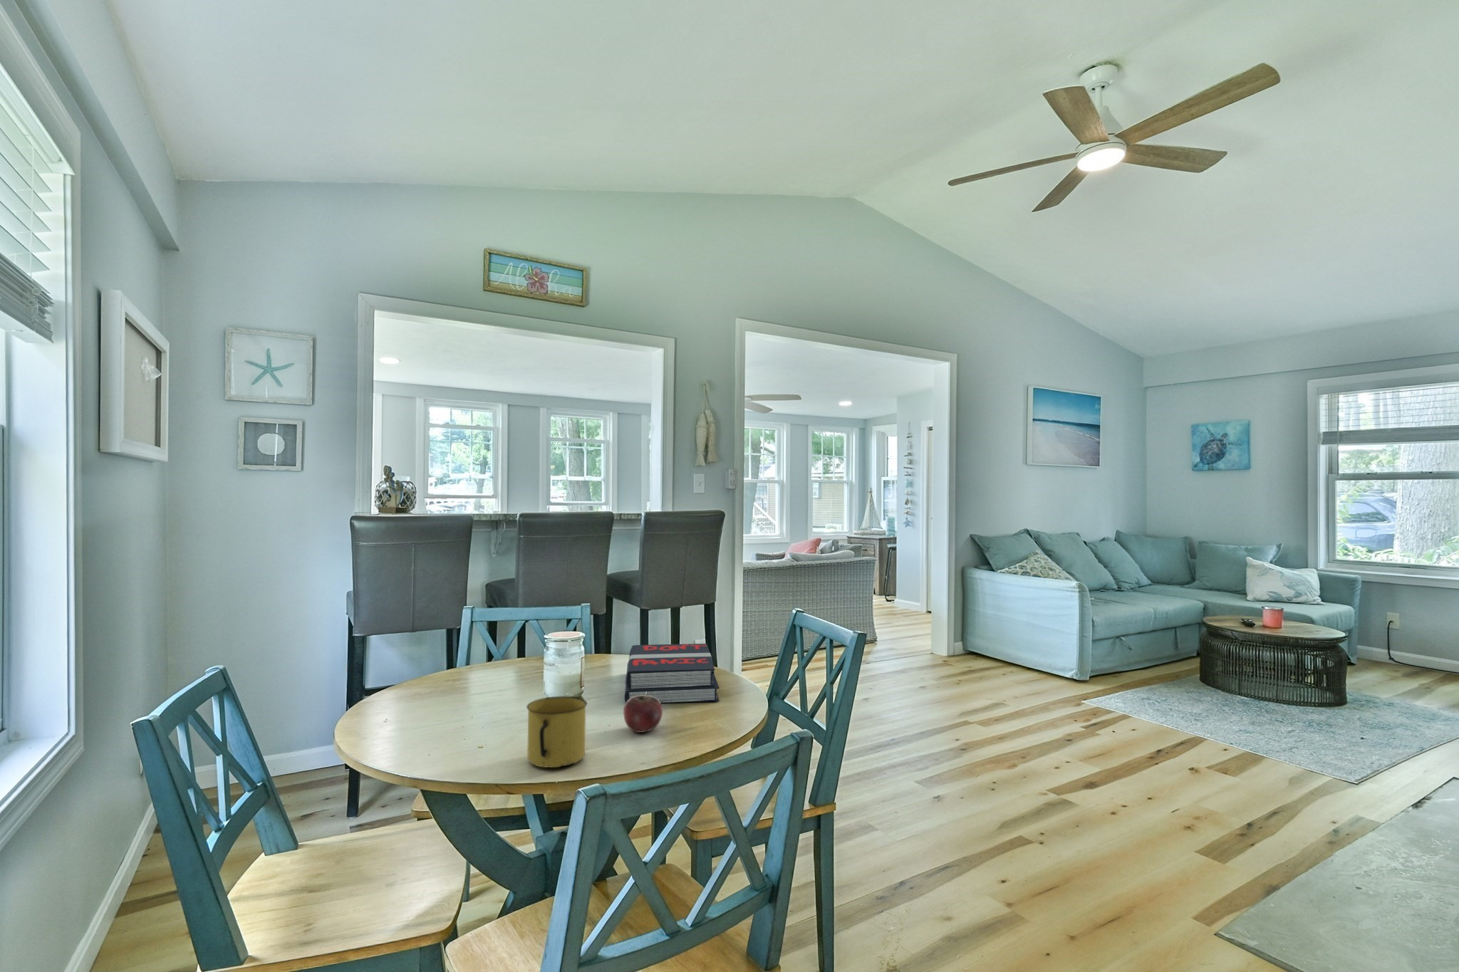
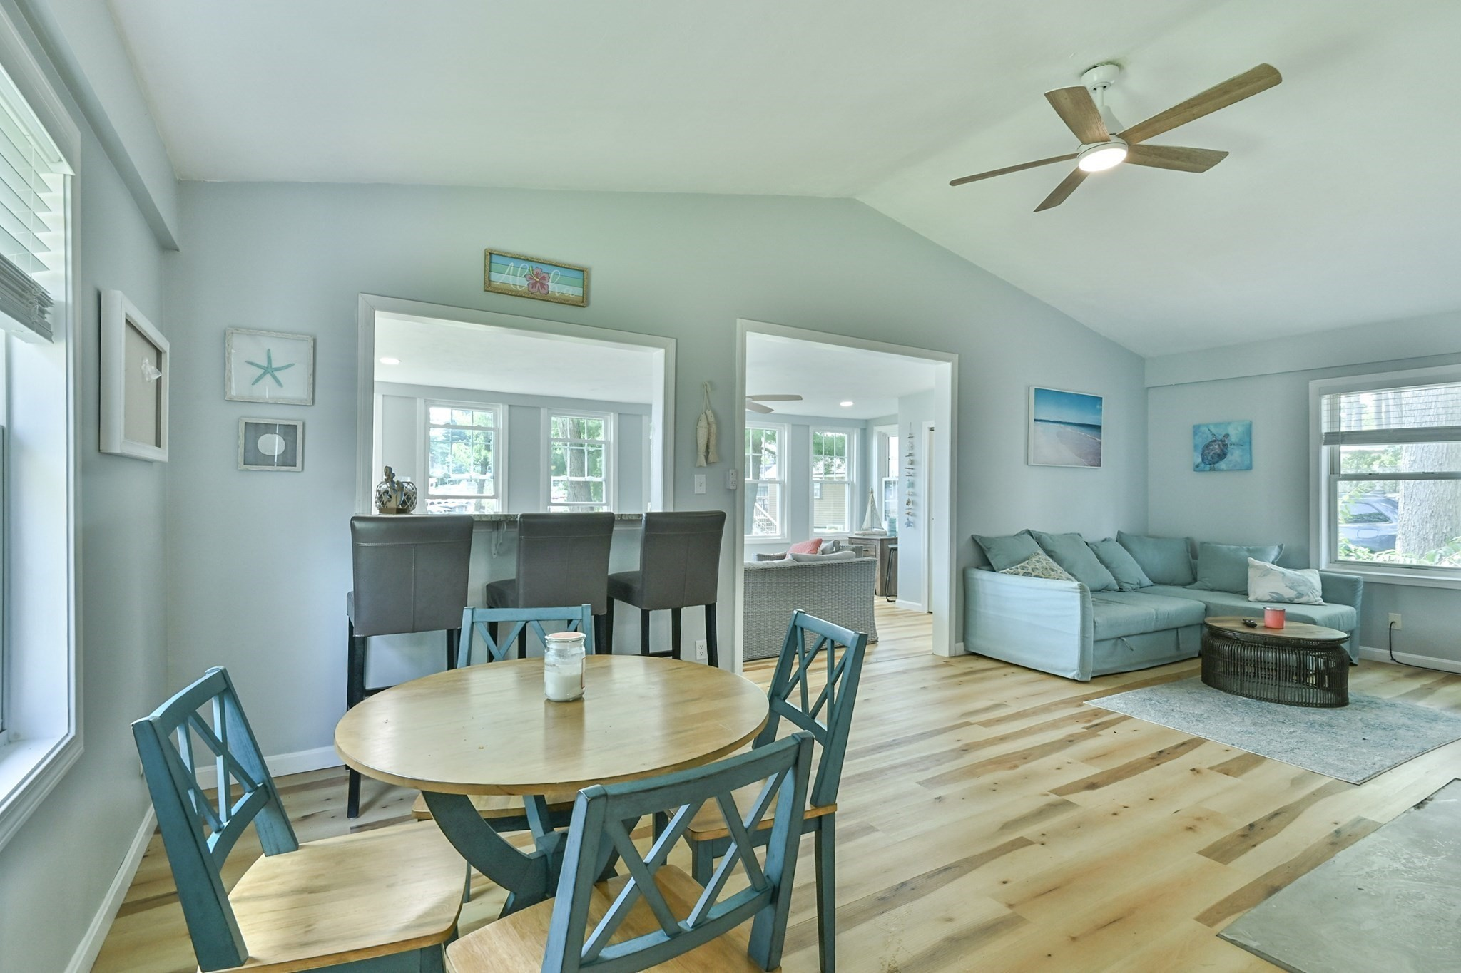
- mug [526,695,588,768]
- book [624,643,720,704]
- apple [623,692,663,733]
